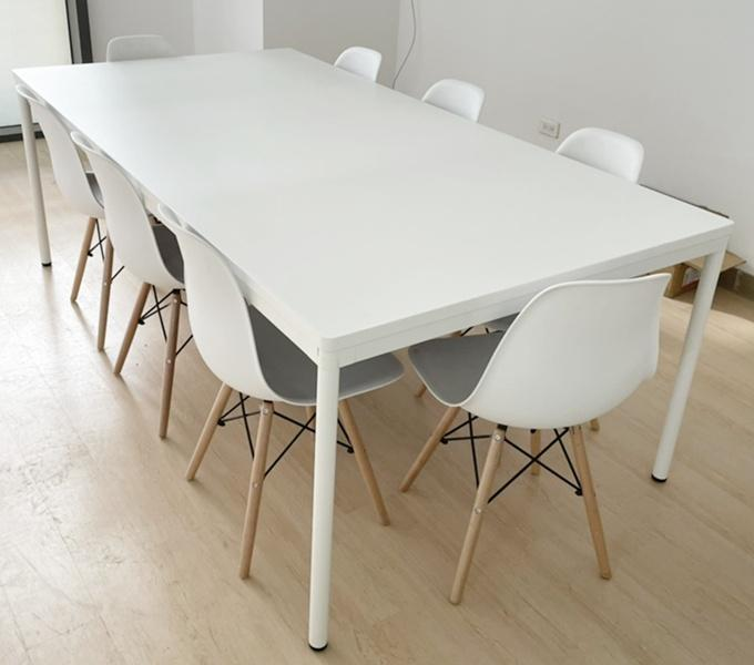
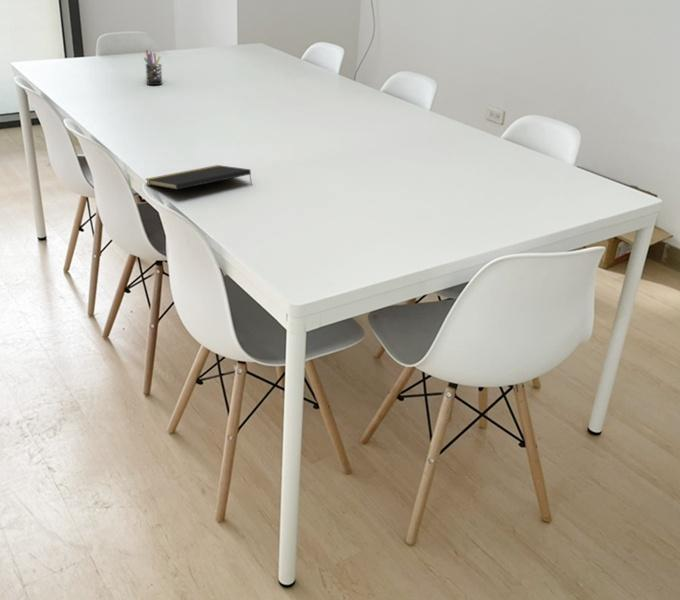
+ notepad [144,164,253,191]
+ pen holder [143,49,163,86]
